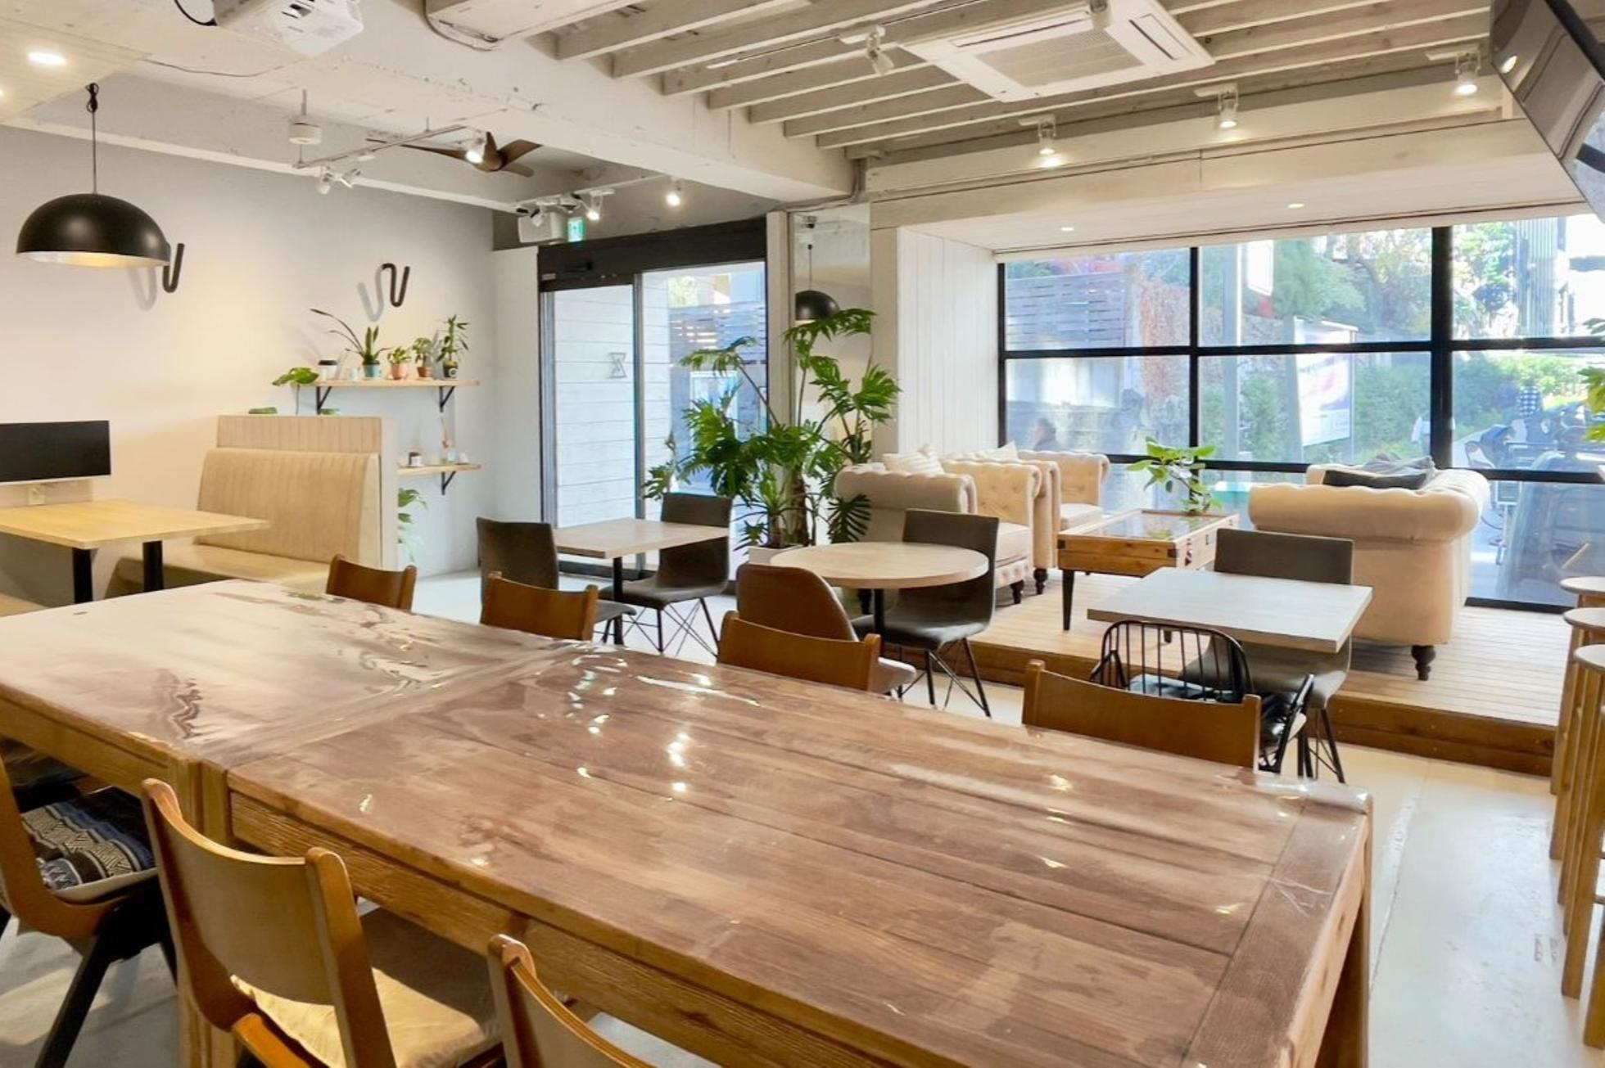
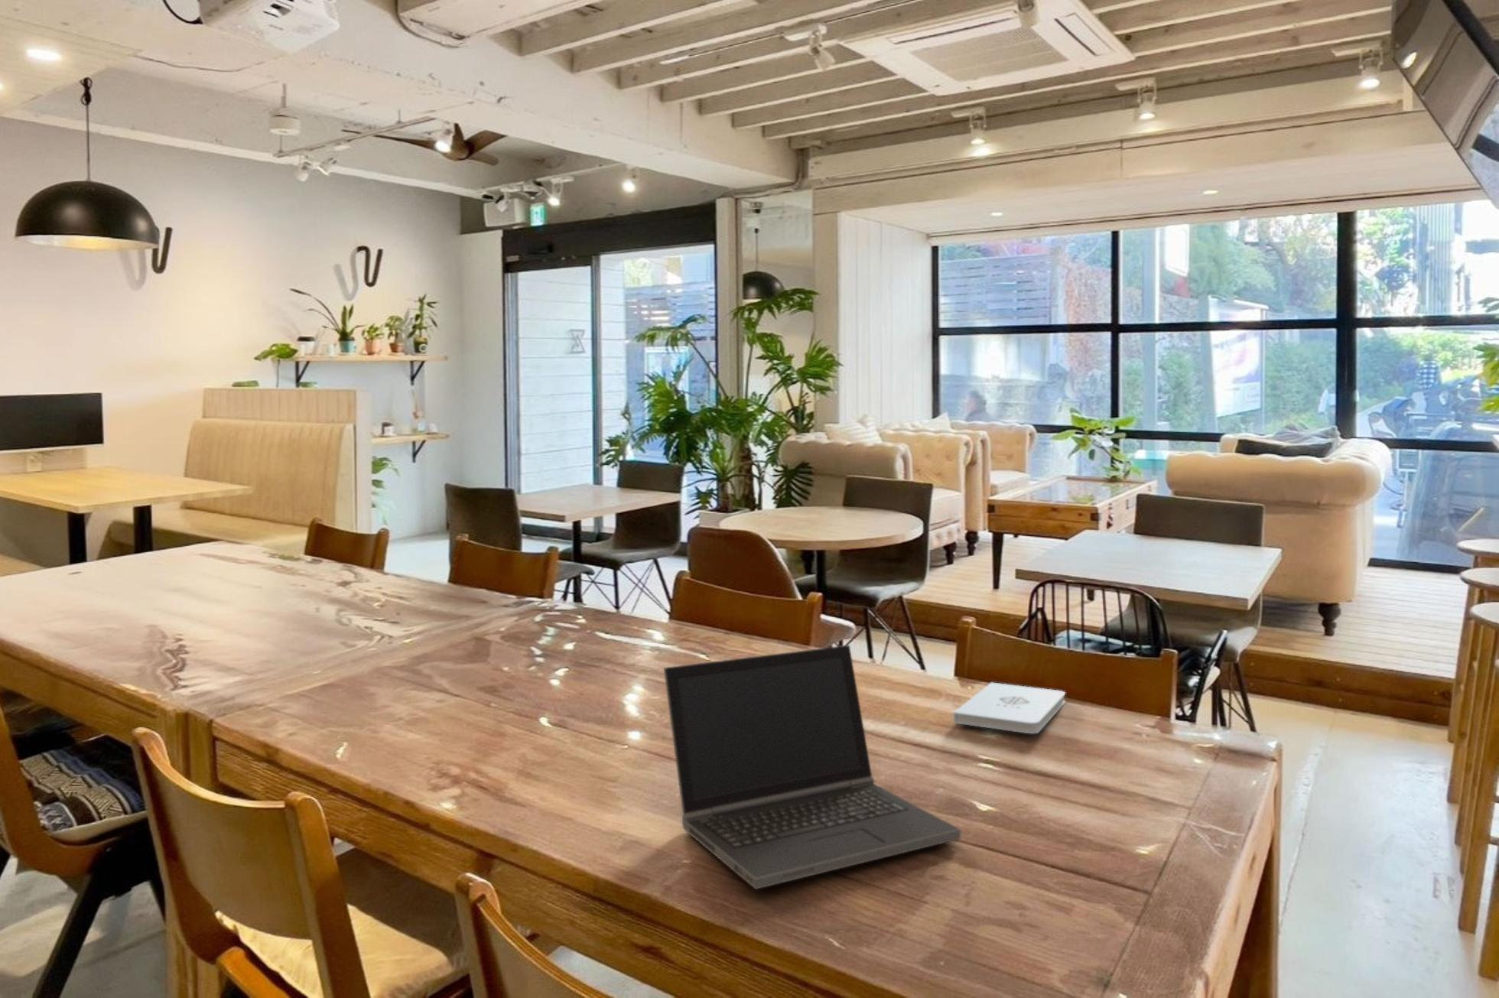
+ laptop computer [663,644,961,890]
+ notepad [953,682,1066,734]
